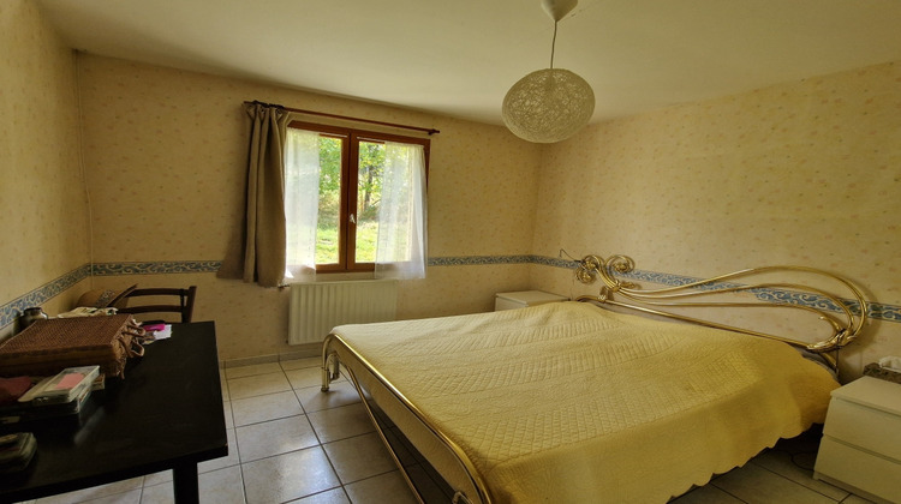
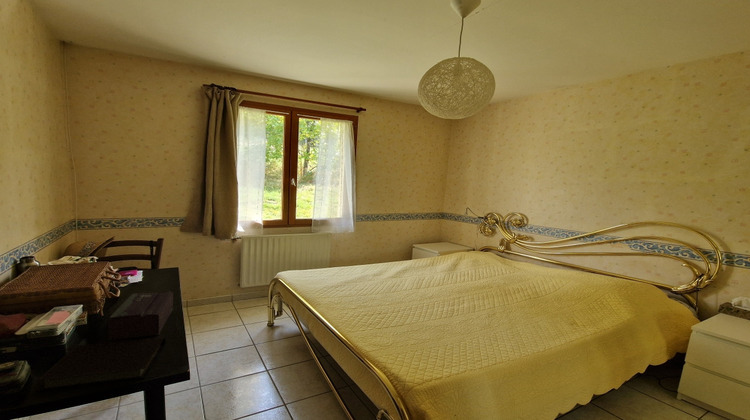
+ notebook [35,336,166,392]
+ tissue box [107,291,174,341]
